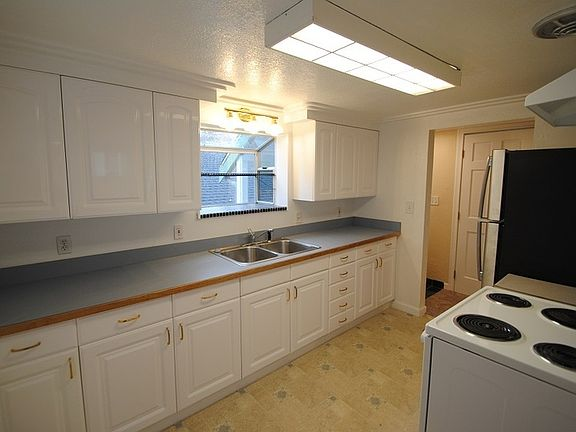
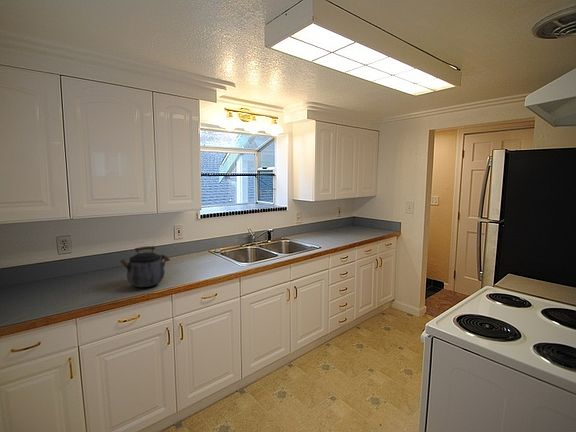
+ kettle [119,245,171,288]
